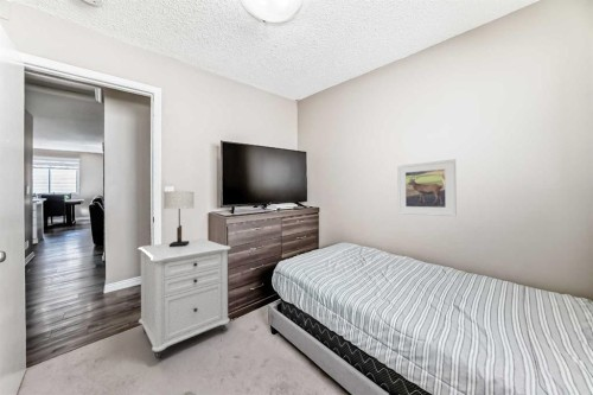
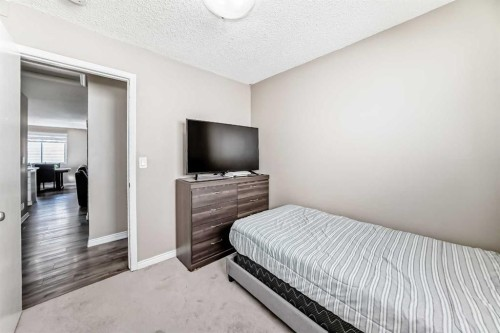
- table lamp [162,190,196,247]
- filing cabinet [136,237,232,359]
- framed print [396,158,458,217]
